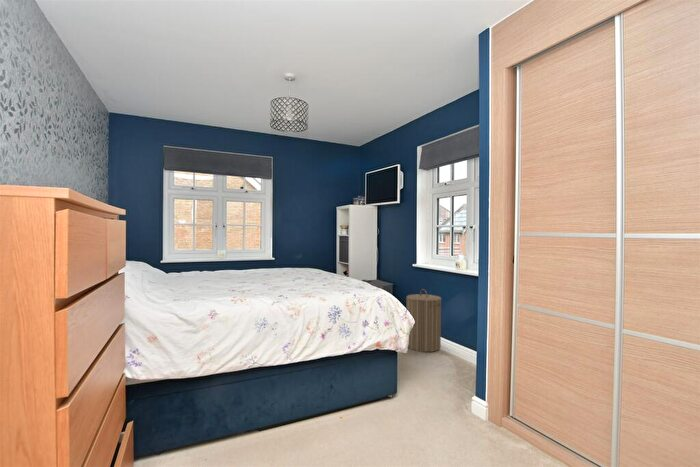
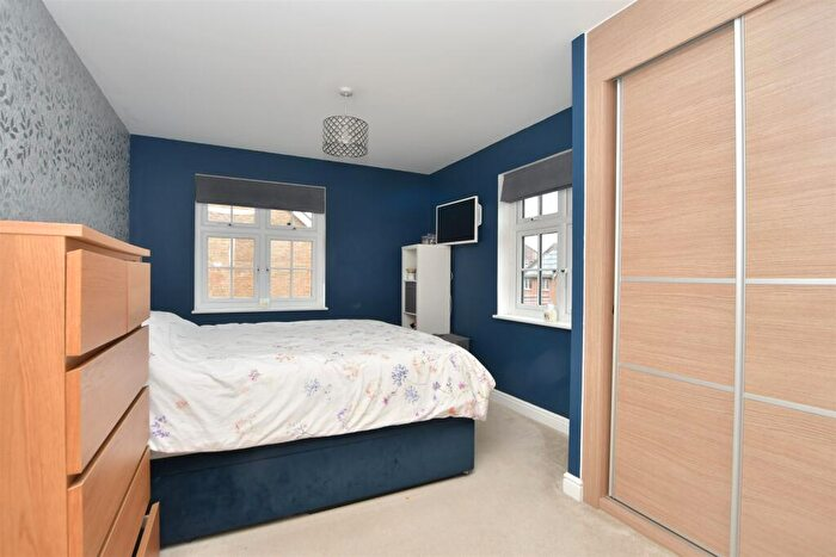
- laundry hamper [405,288,442,353]
